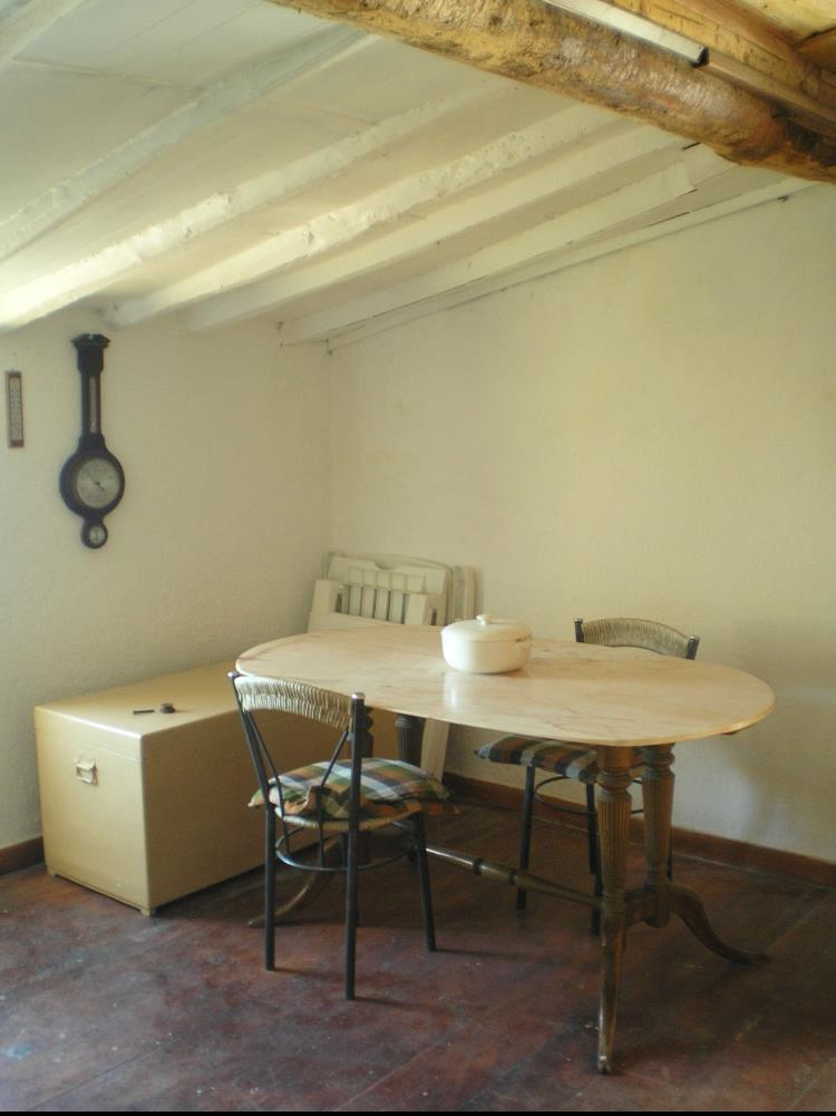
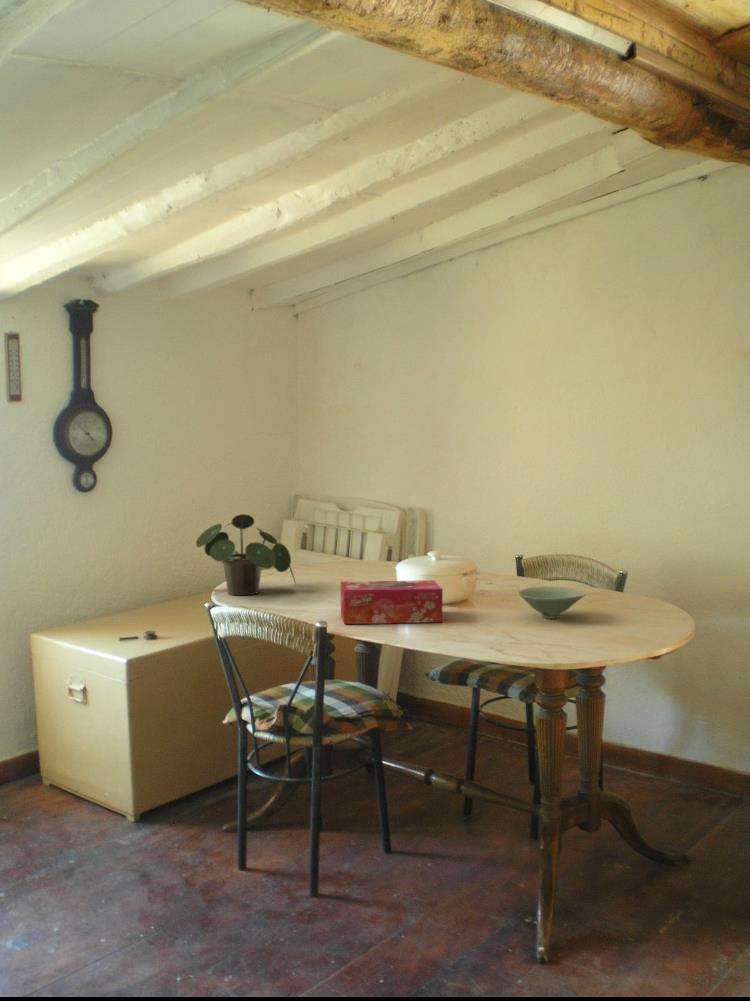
+ potted plant [195,513,297,597]
+ tissue box [340,579,444,625]
+ bowl [517,585,587,620]
